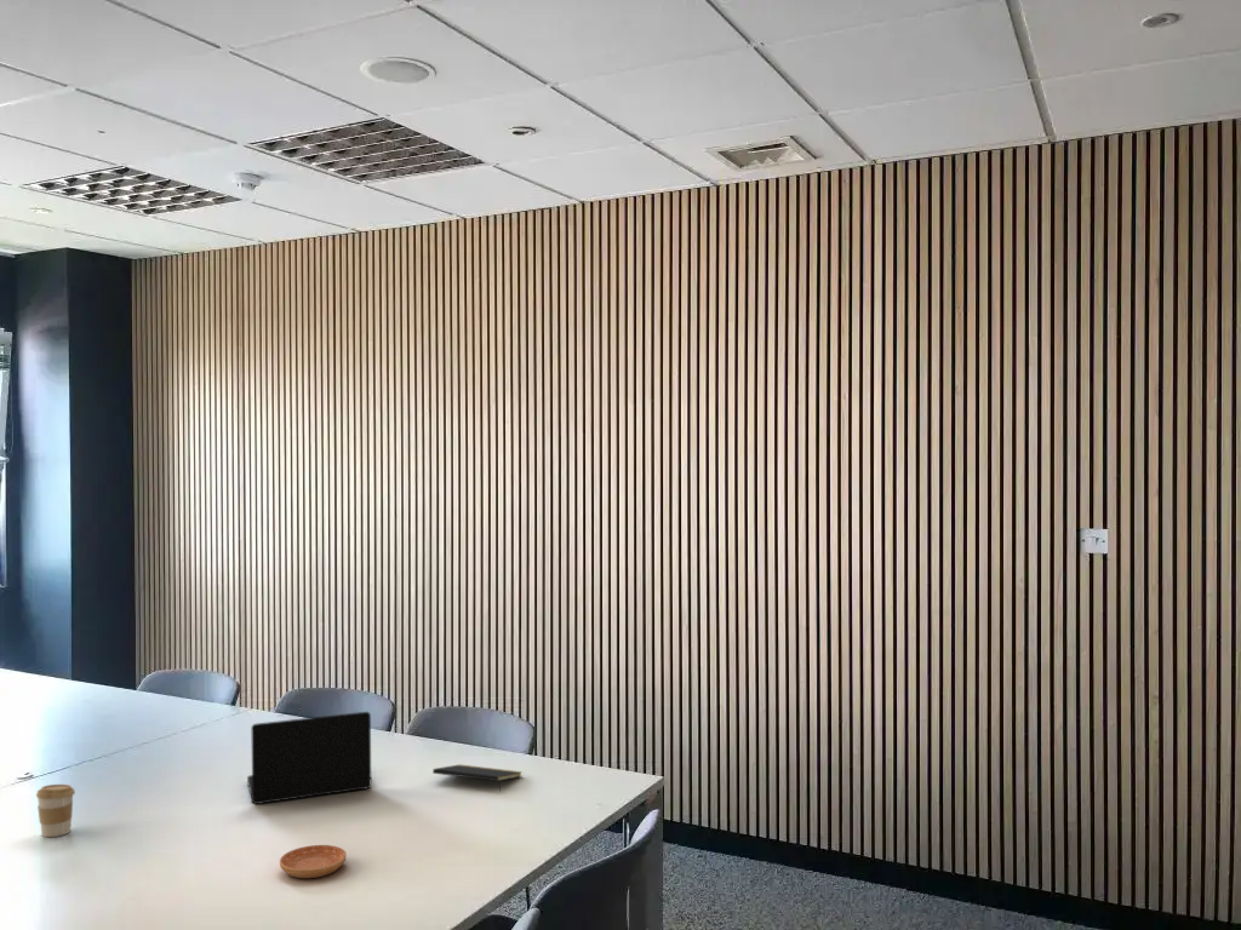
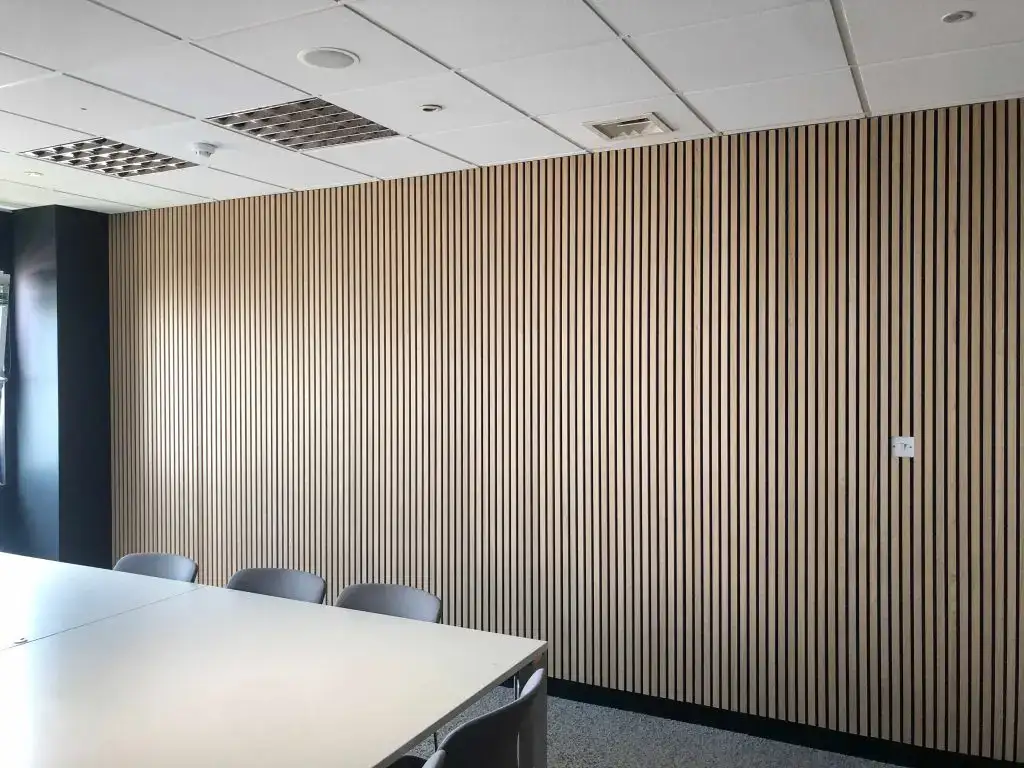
- coffee cup [35,783,76,838]
- notepad [431,763,524,793]
- saucer [279,844,348,879]
- laptop [246,711,372,805]
